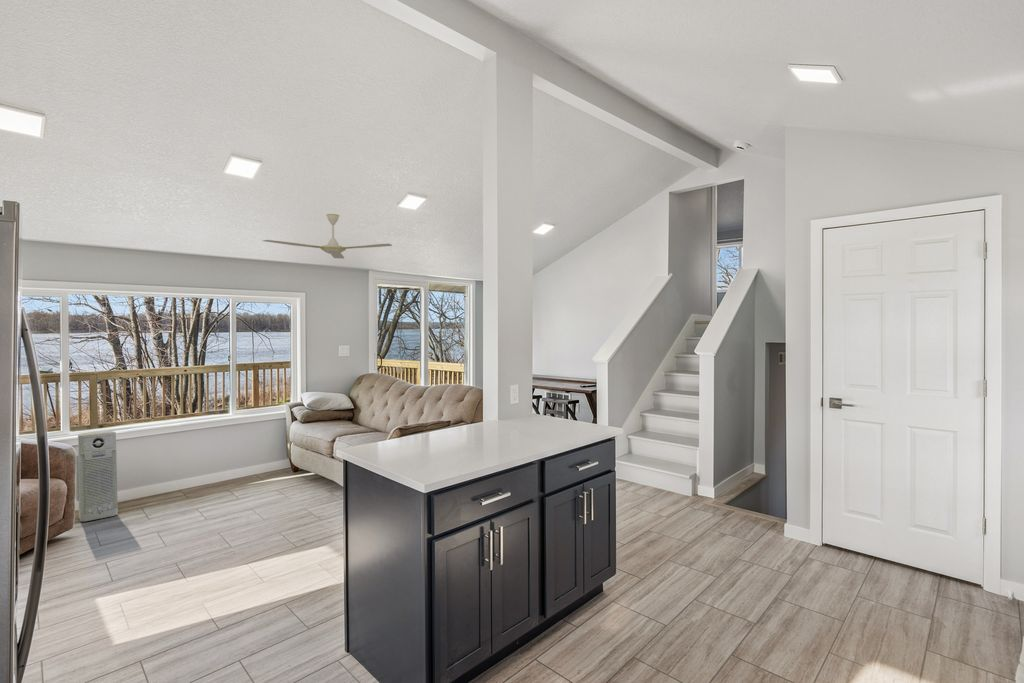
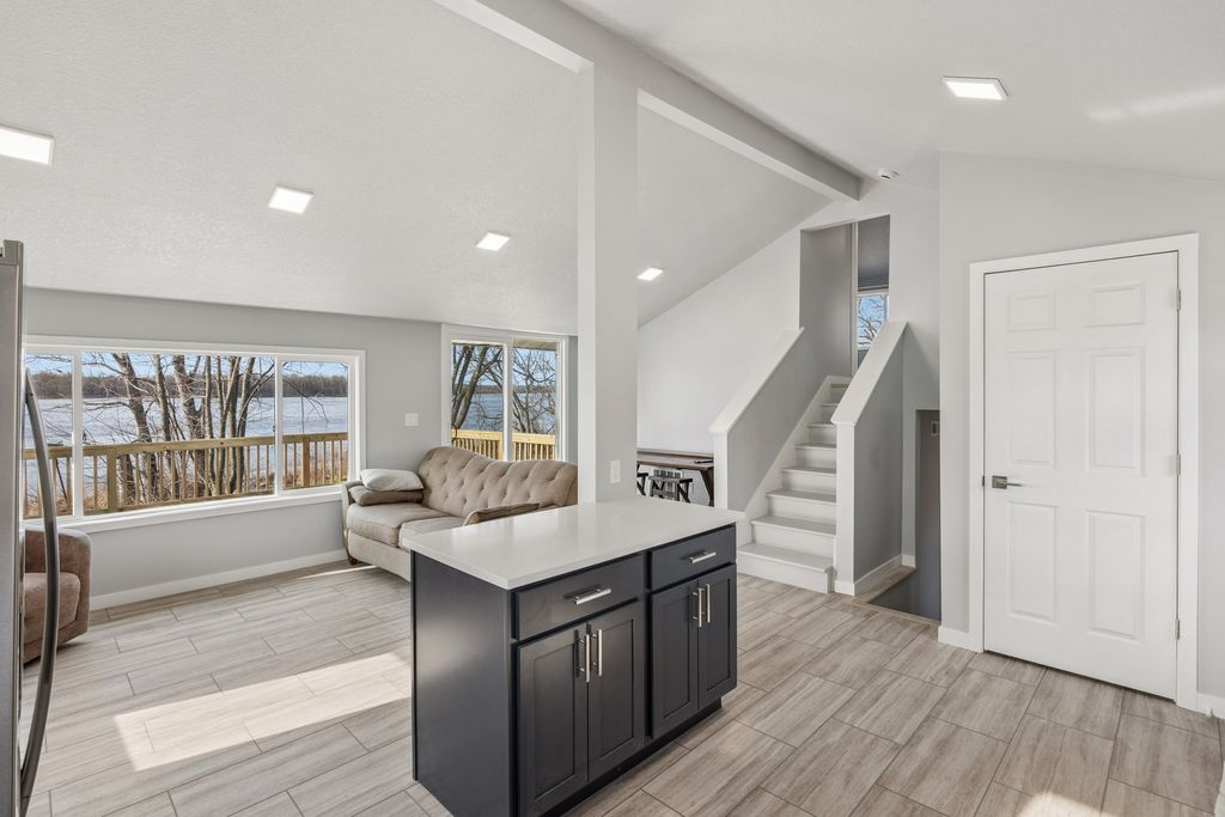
- ceiling fan [262,213,393,260]
- air purifier [75,430,119,522]
